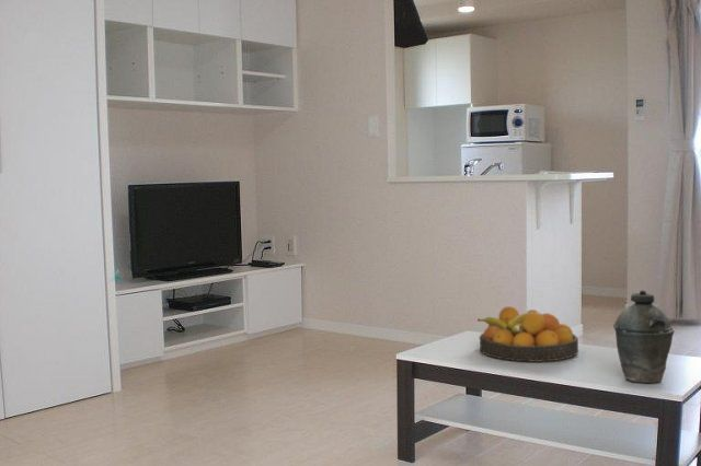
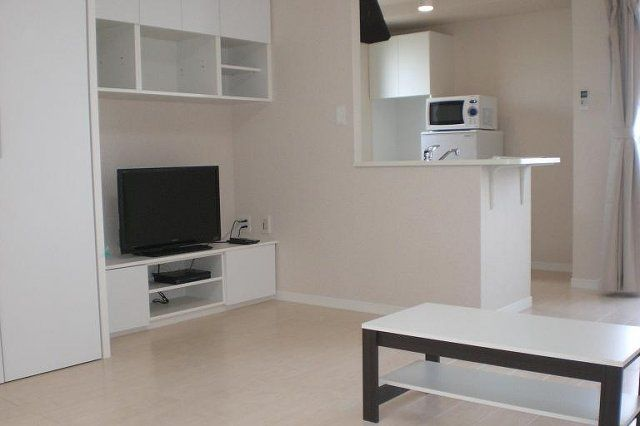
- fruit bowl [476,305,579,363]
- kettle [612,289,675,384]
